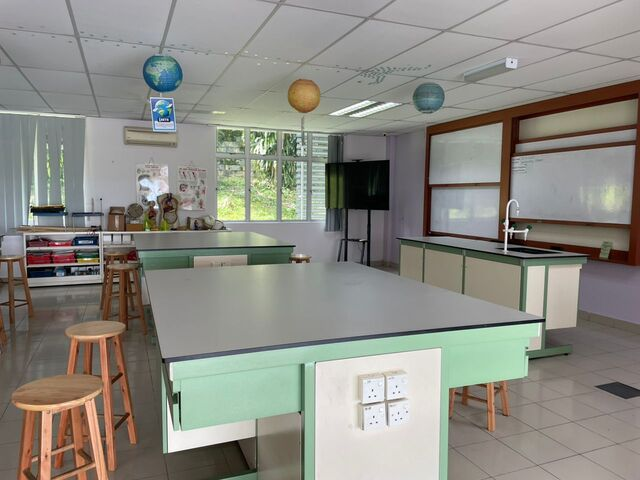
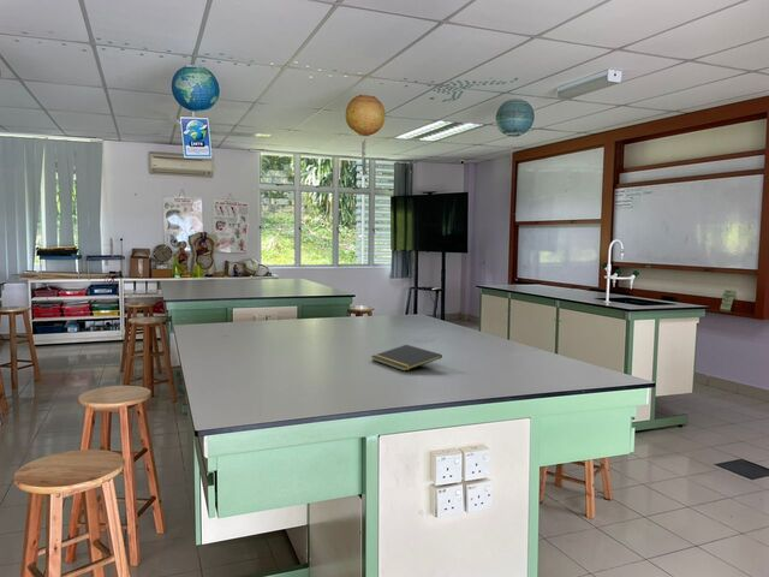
+ notepad [370,344,443,373]
